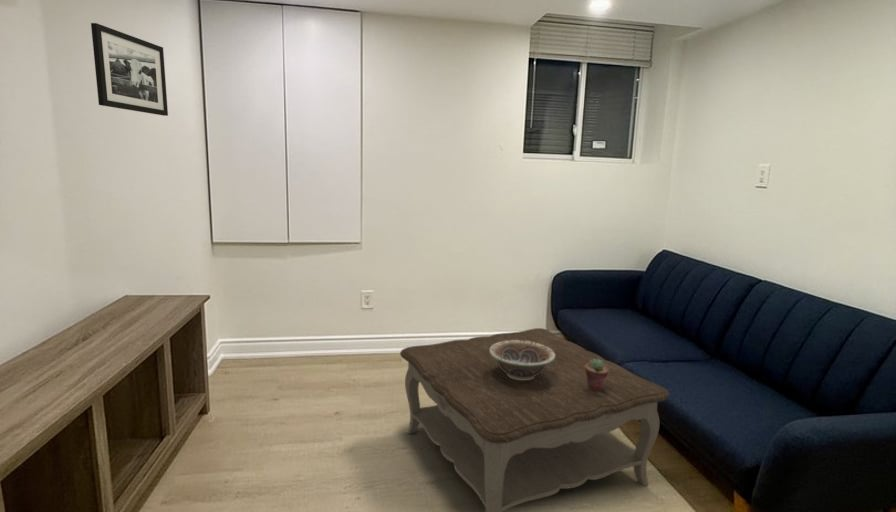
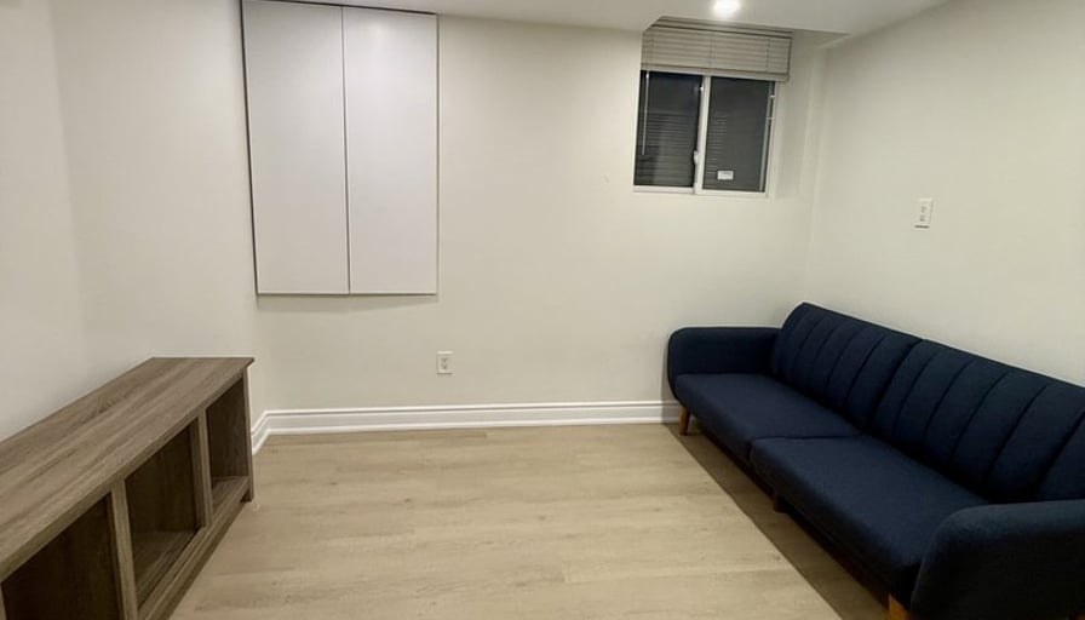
- decorative bowl [490,340,555,380]
- coffee table [399,327,671,512]
- potted succulent [585,359,608,390]
- picture frame [90,22,169,117]
